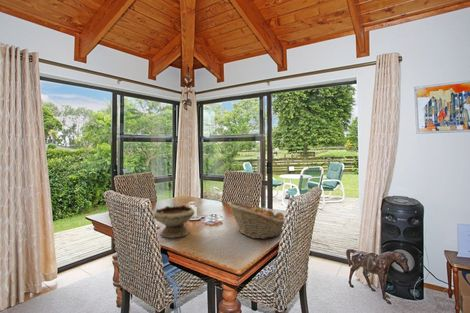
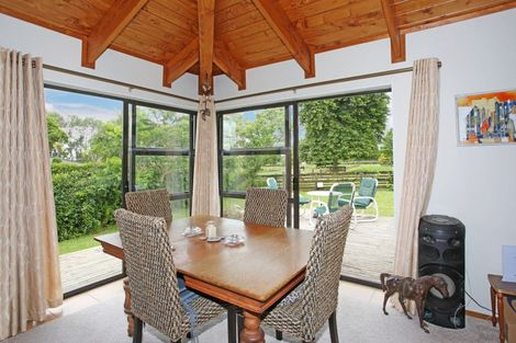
- fruit basket [226,200,285,240]
- bowl [152,204,195,239]
